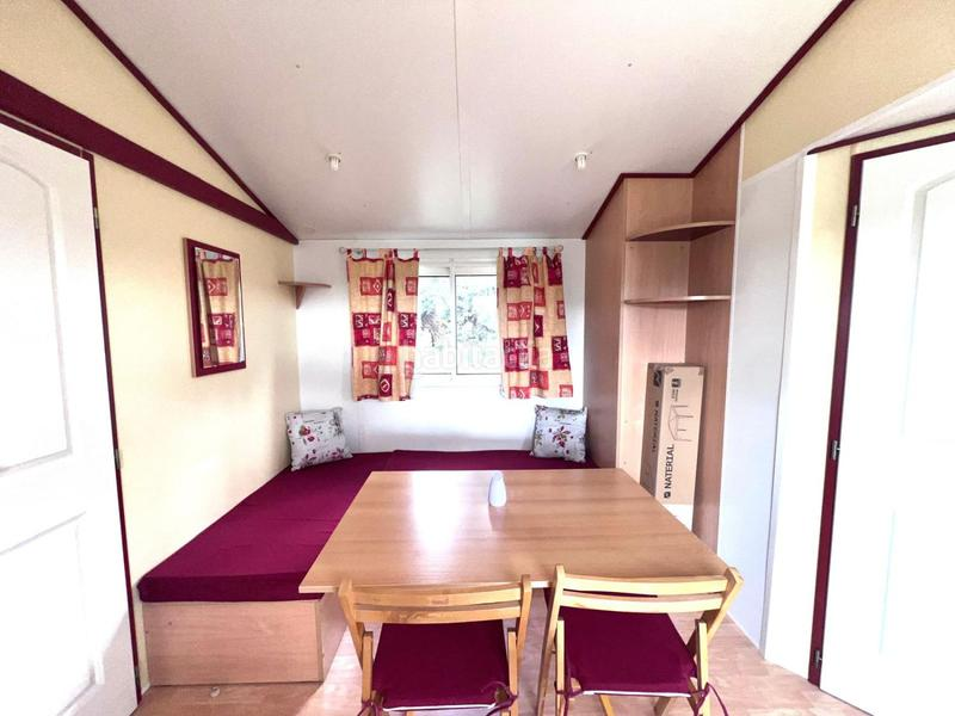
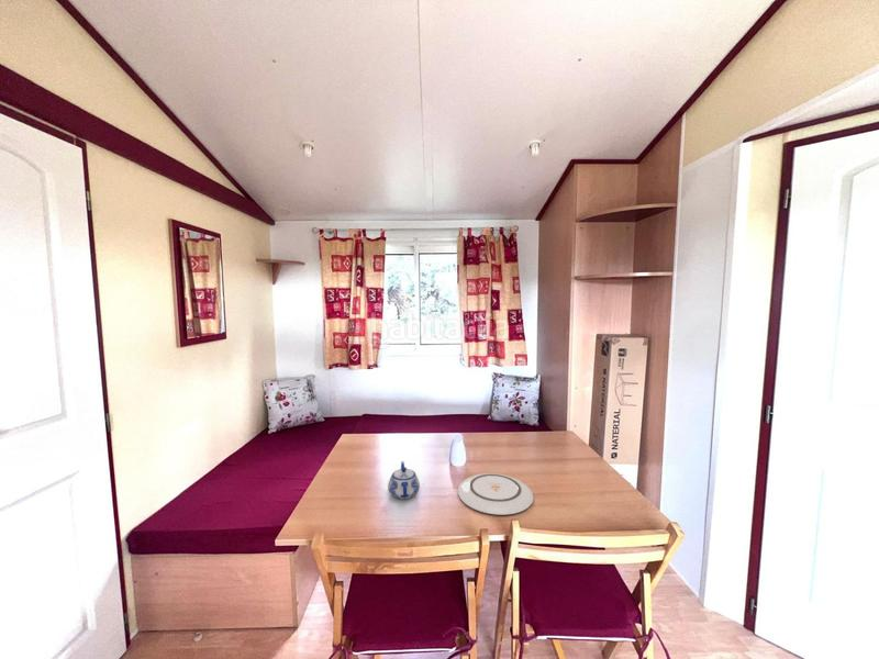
+ teapot [387,460,421,501]
+ plate [457,472,535,516]
